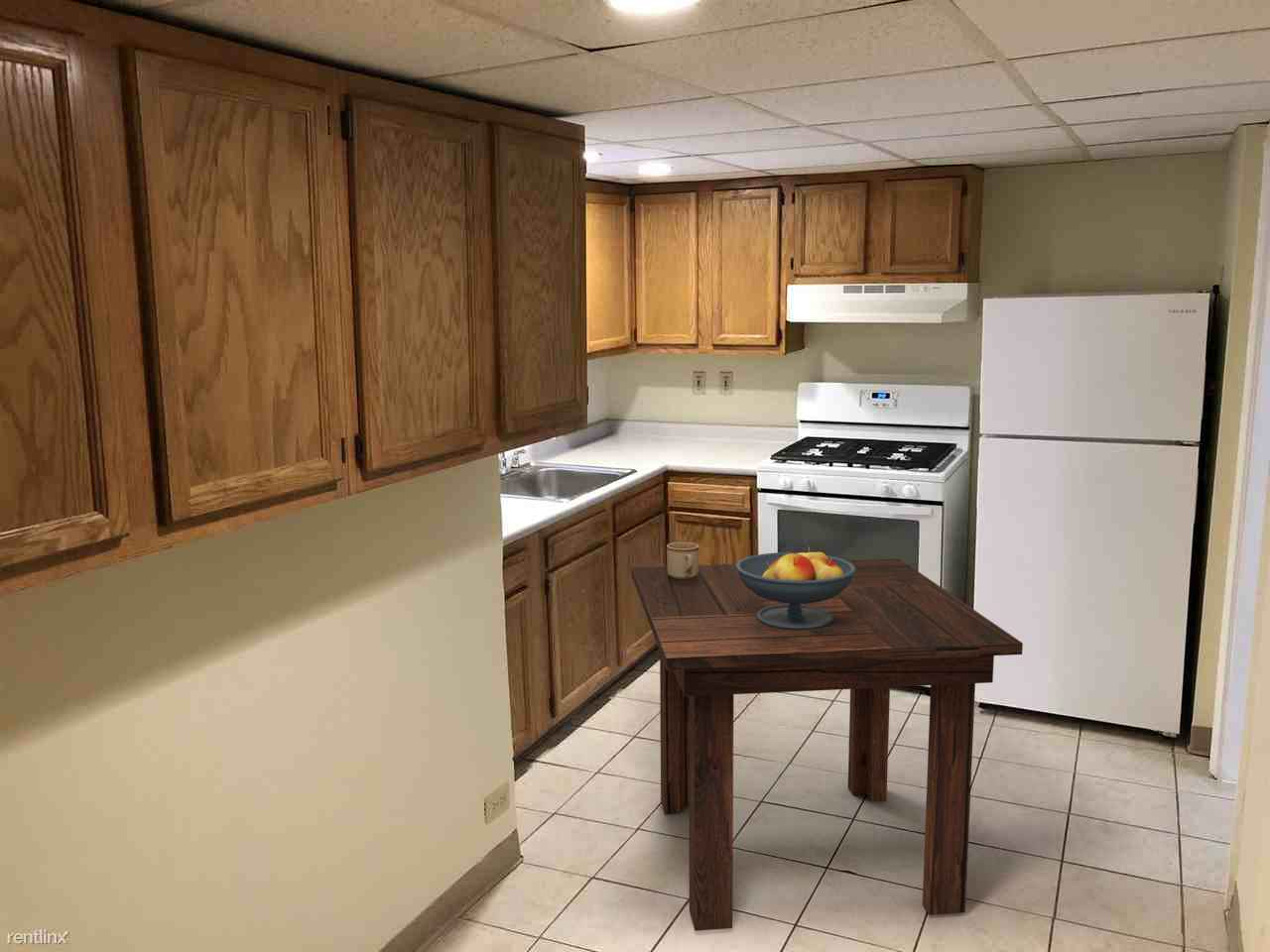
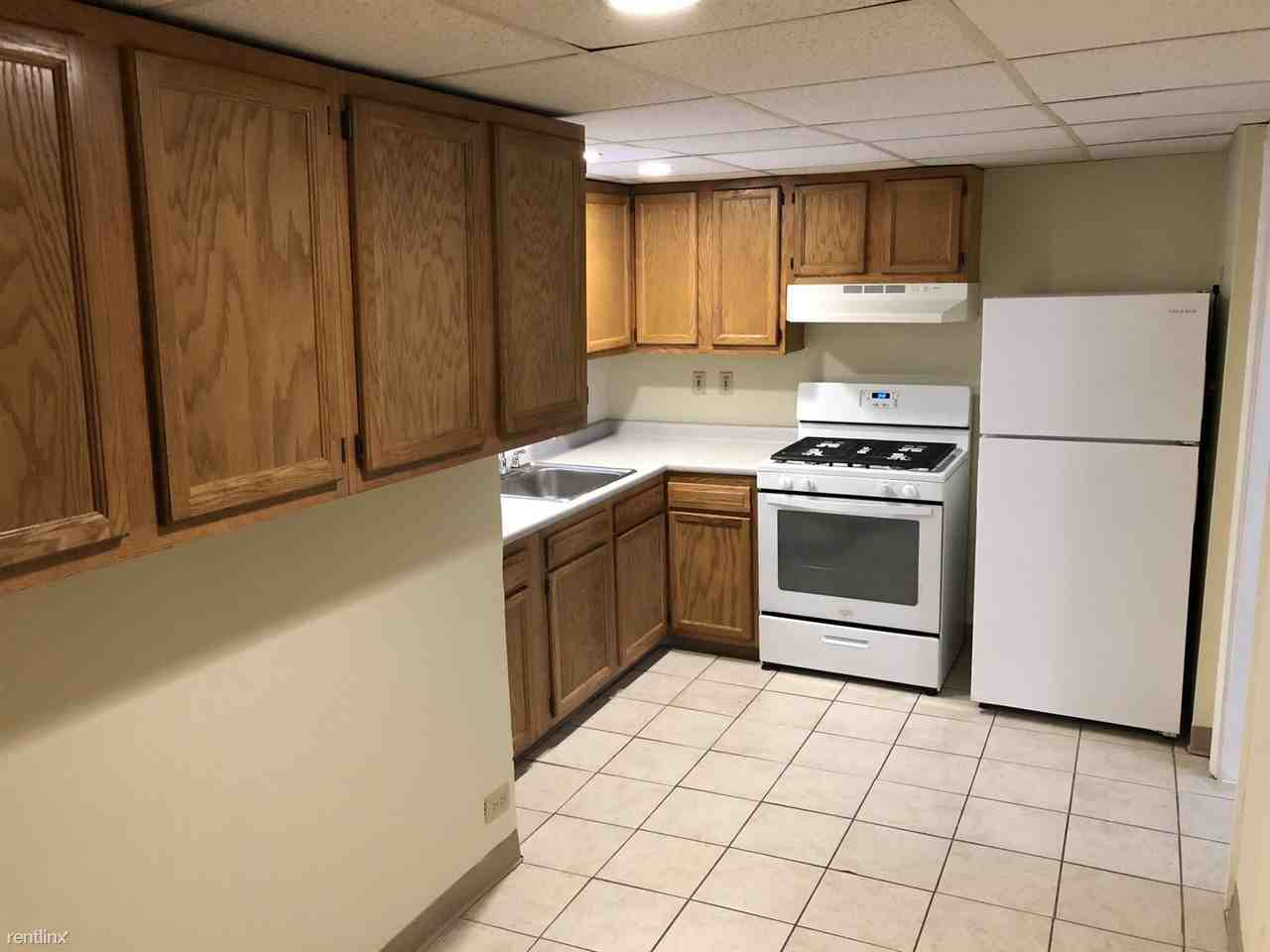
- mug [666,541,699,579]
- fruit bowl [736,545,855,630]
- dining table [630,557,1024,932]
